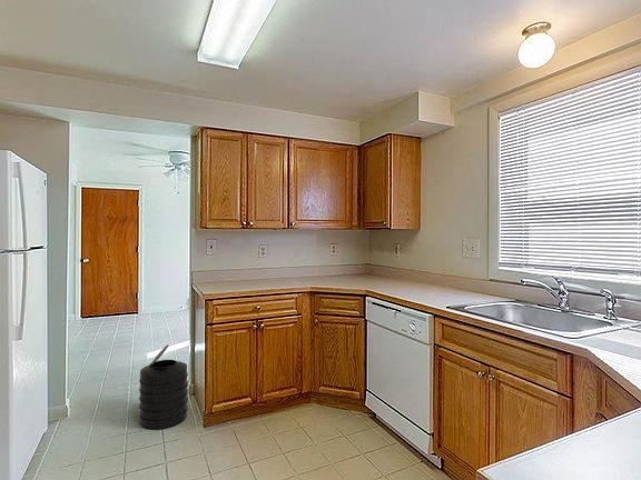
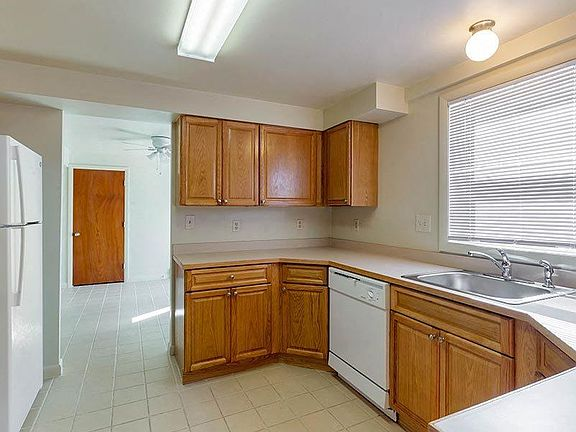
- trash can [138,343,189,430]
